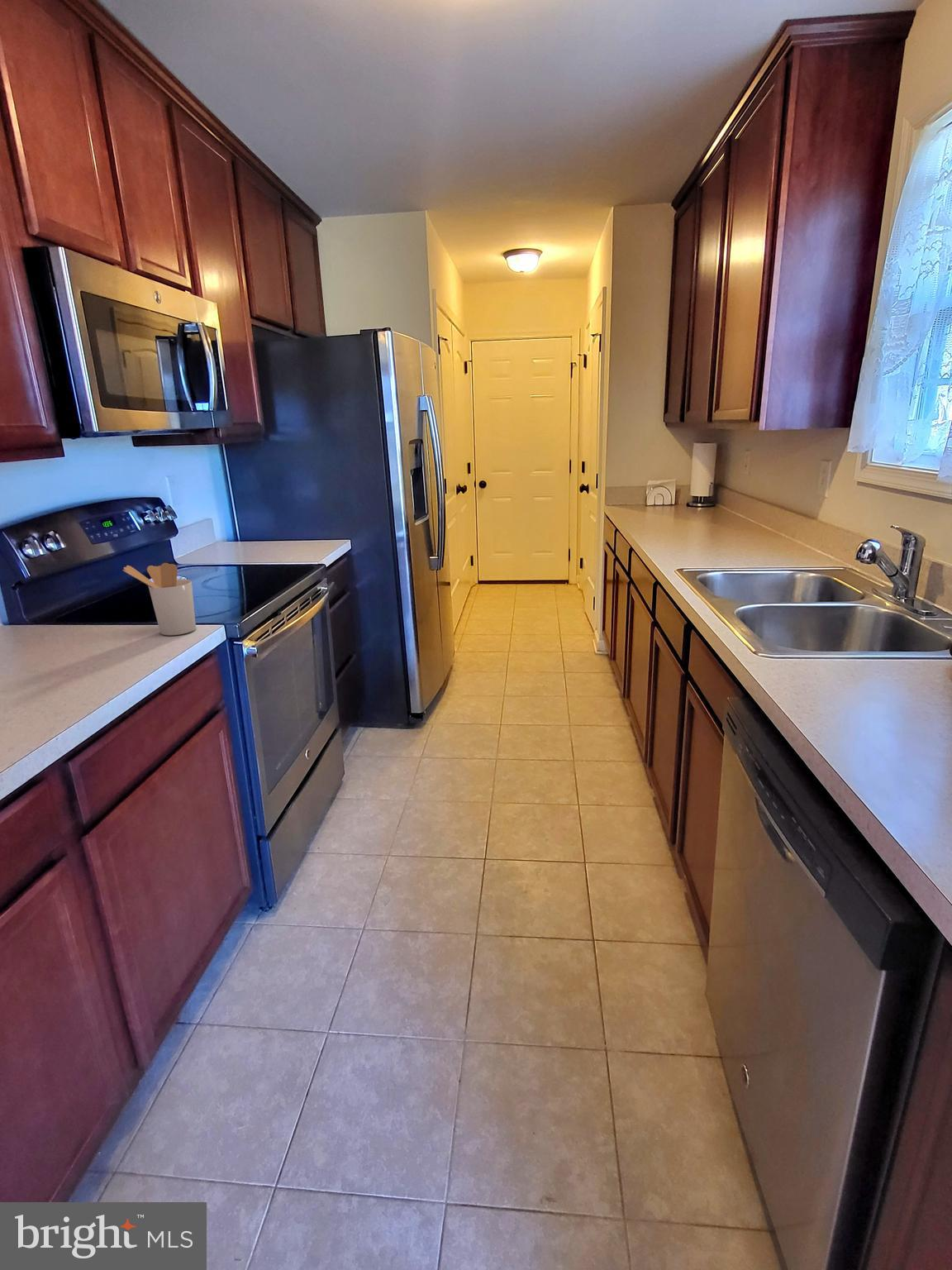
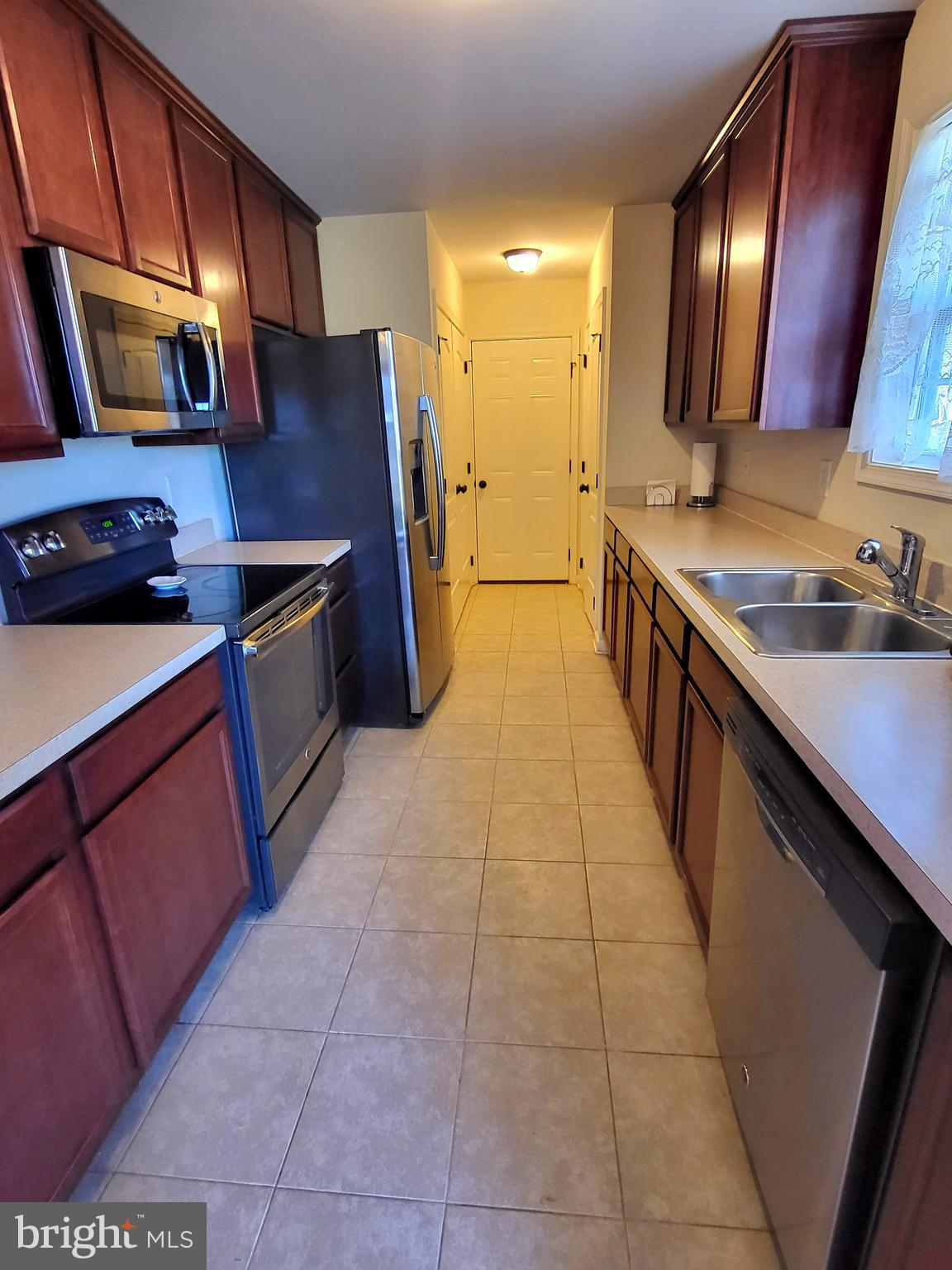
- utensil holder [122,562,197,636]
